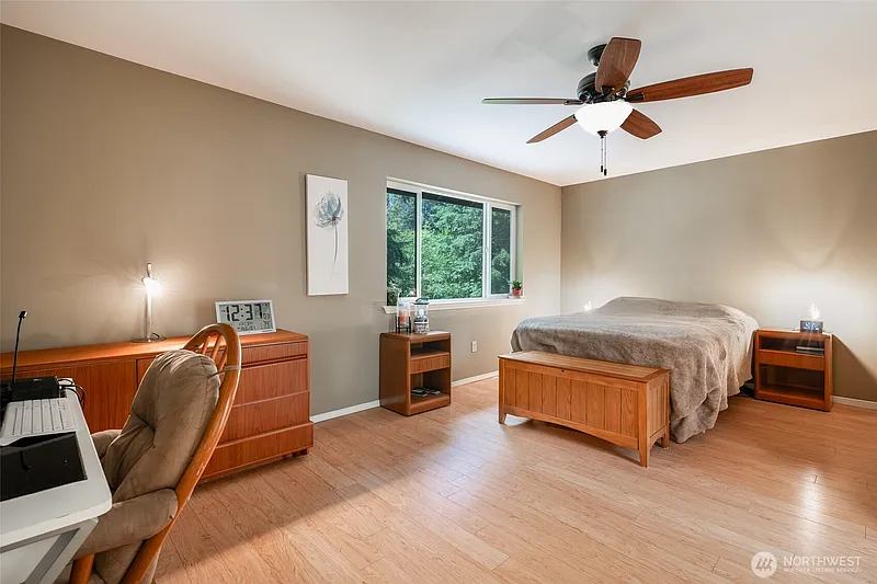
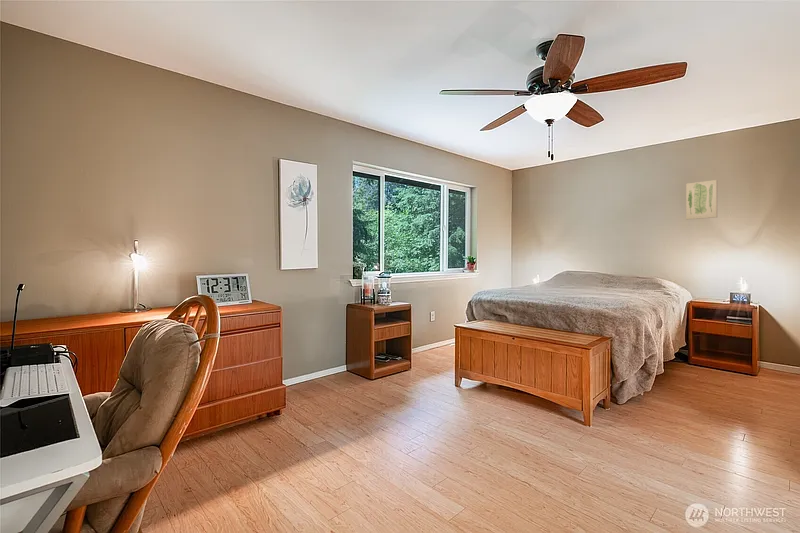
+ wall art [685,179,718,220]
